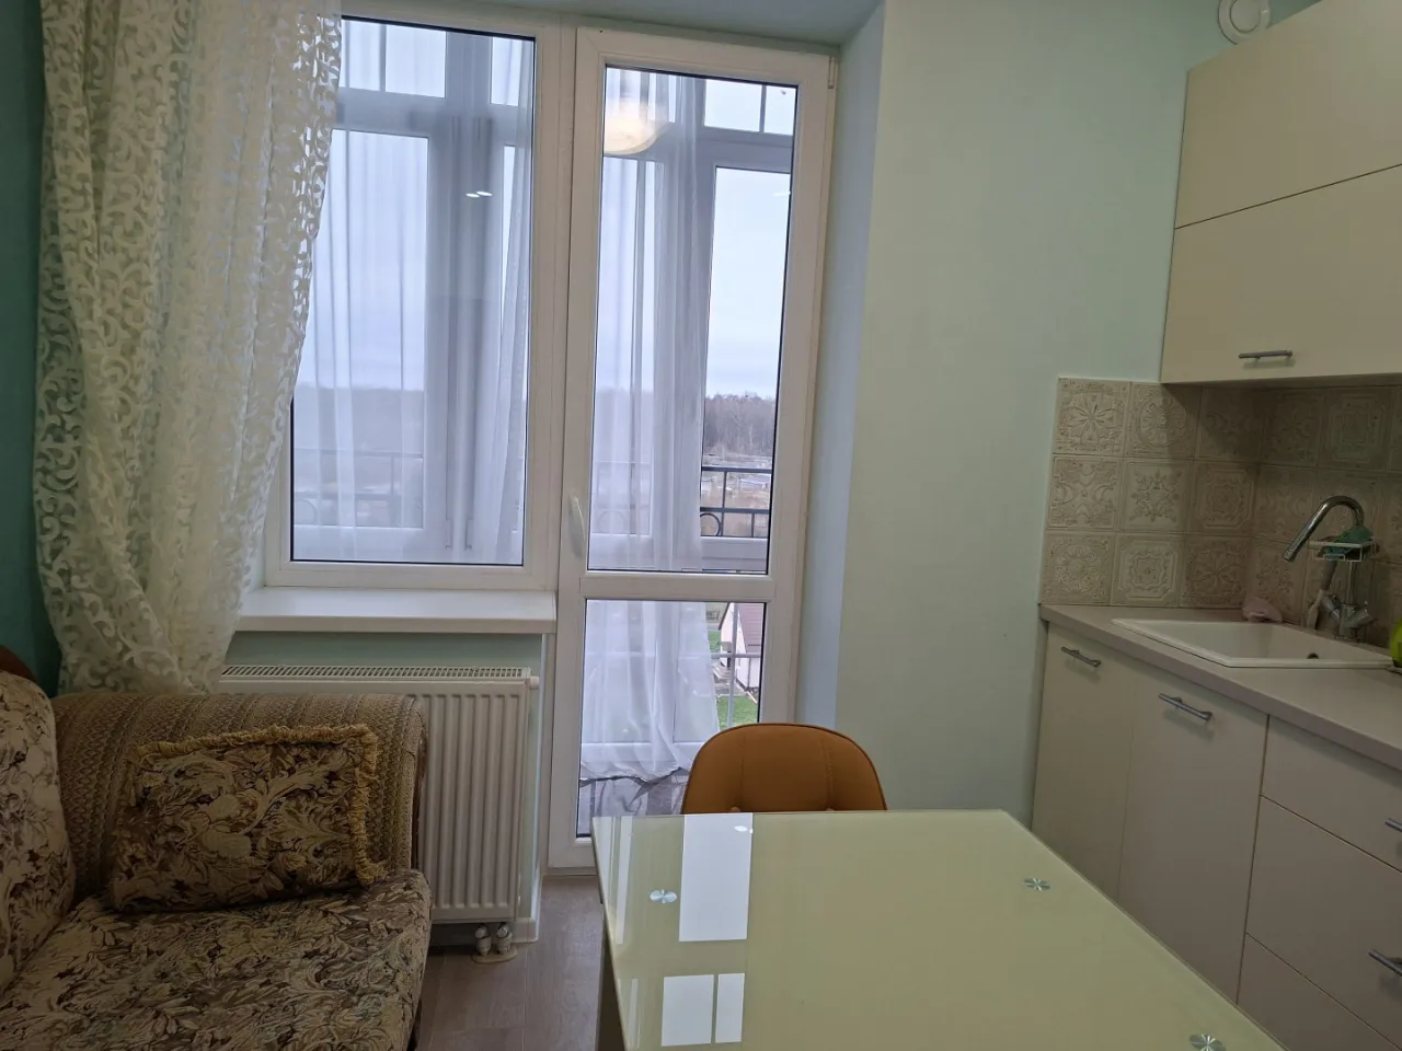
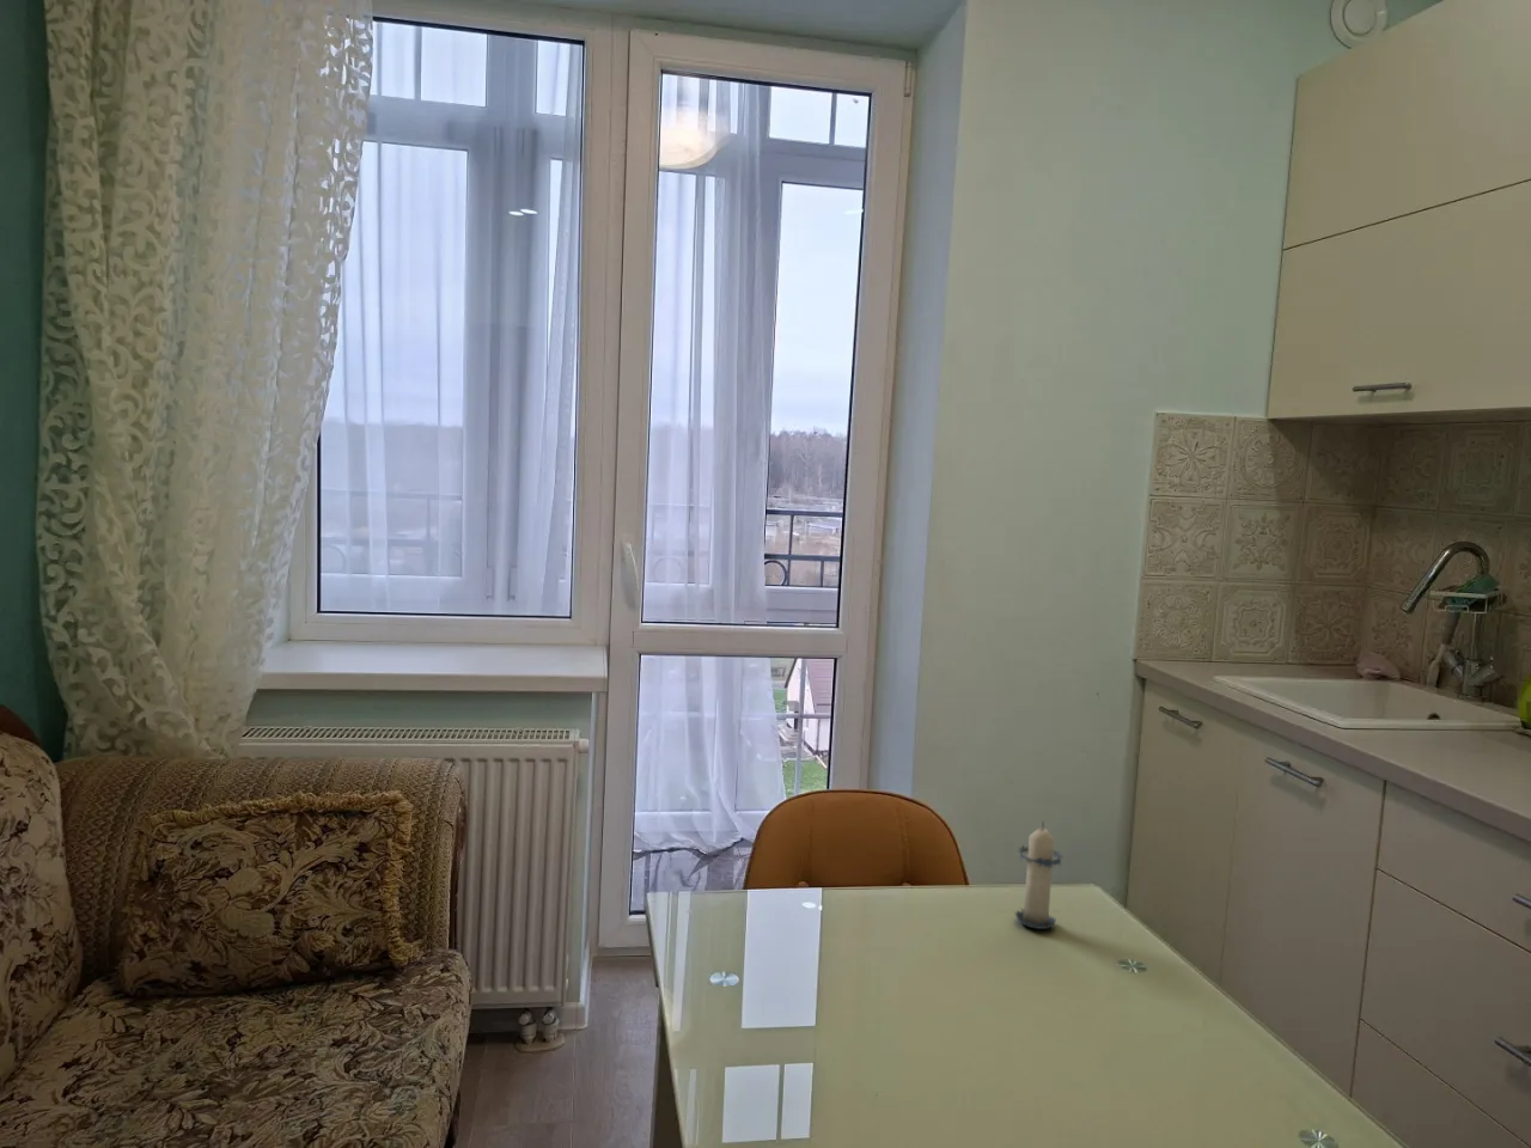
+ candle [1011,820,1063,931]
